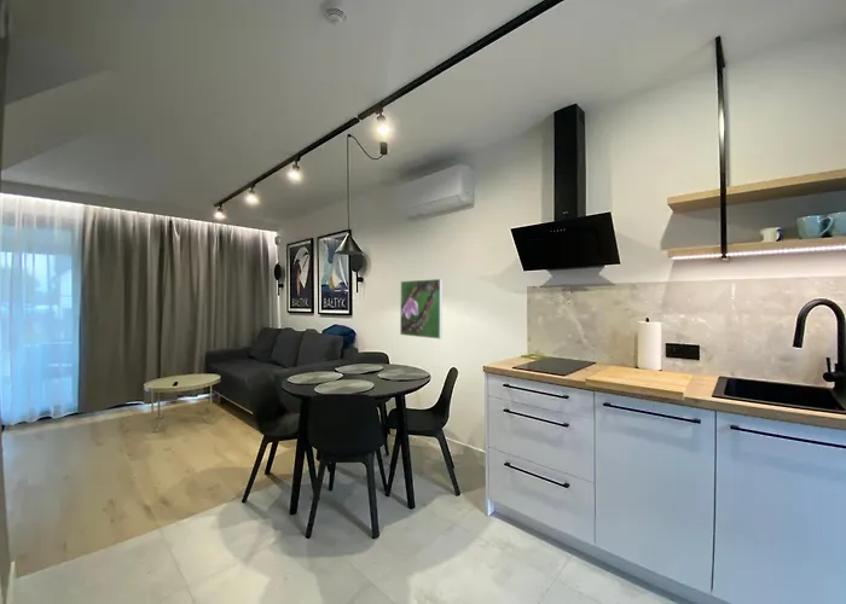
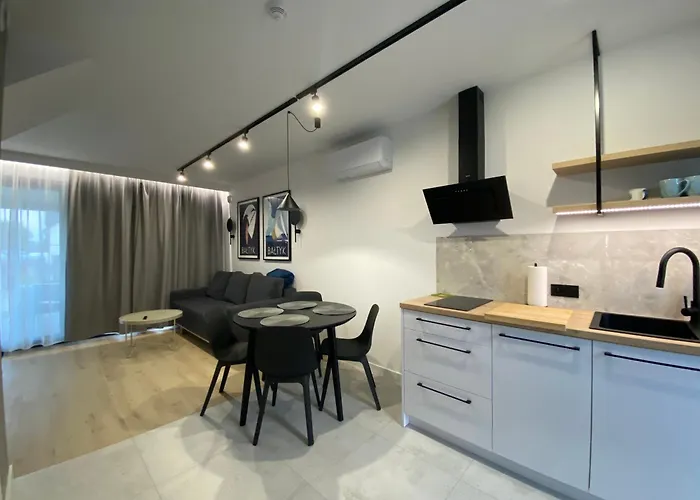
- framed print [399,278,444,341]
